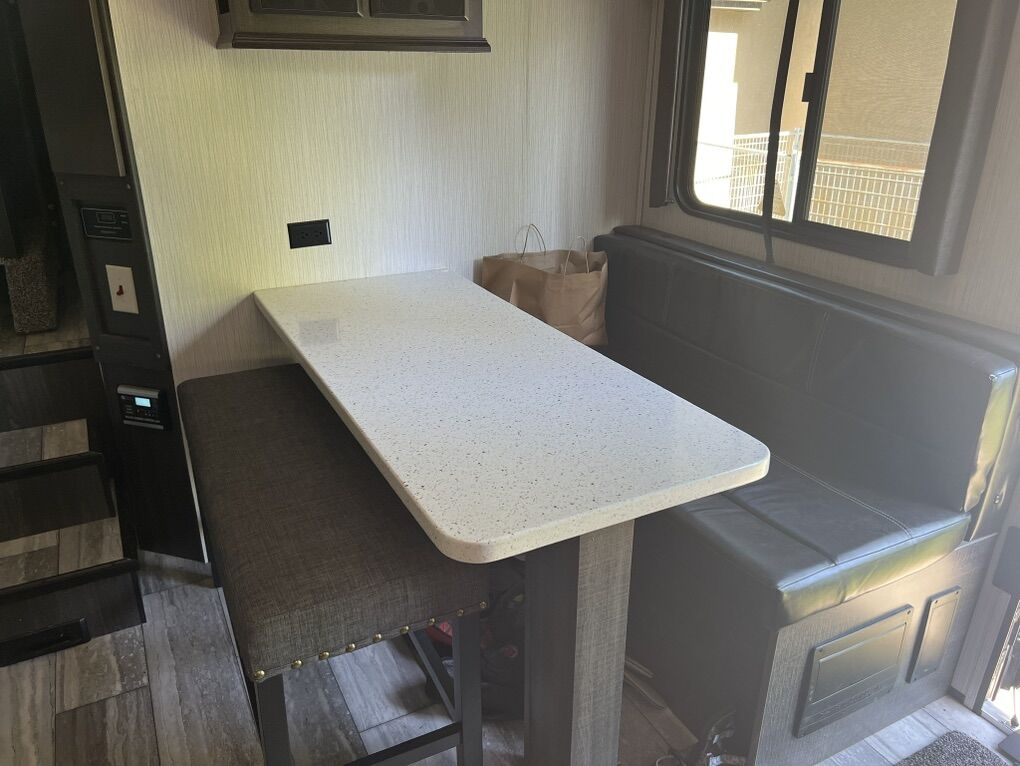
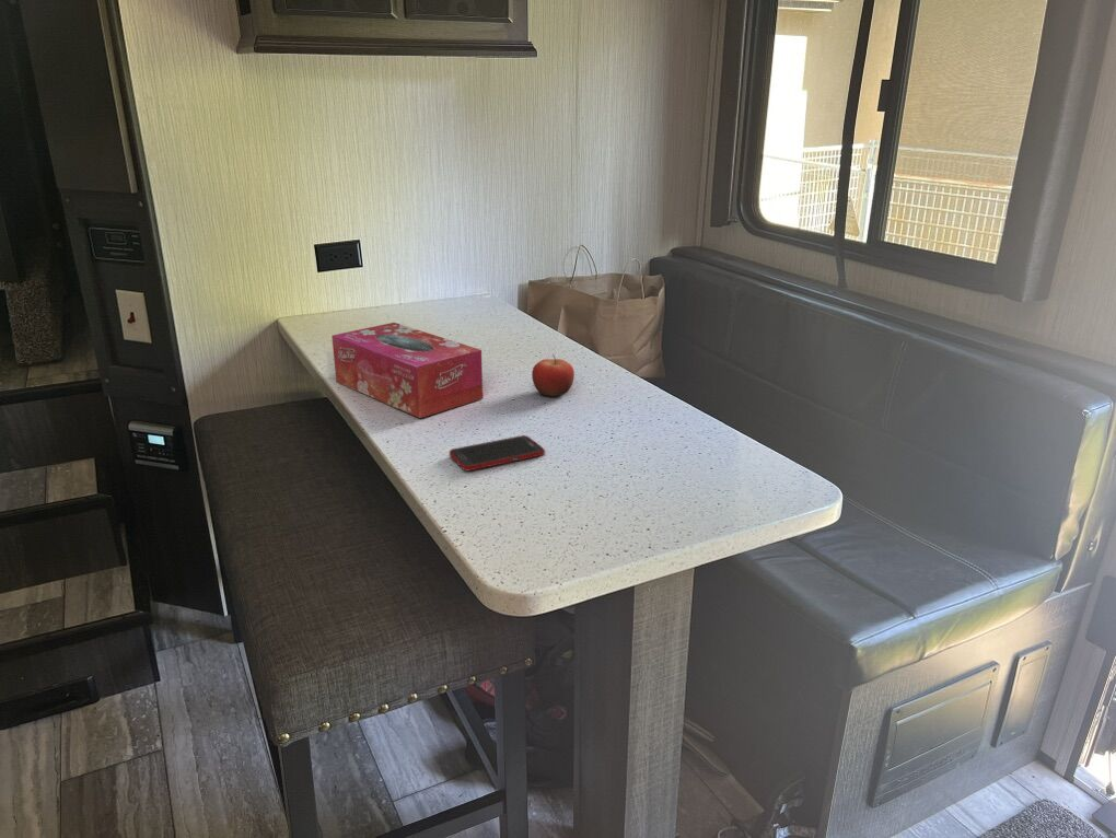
+ fruit [531,353,576,397]
+ cell phone [449,434,546,472]
+ tissue box [330,322,484,419]
